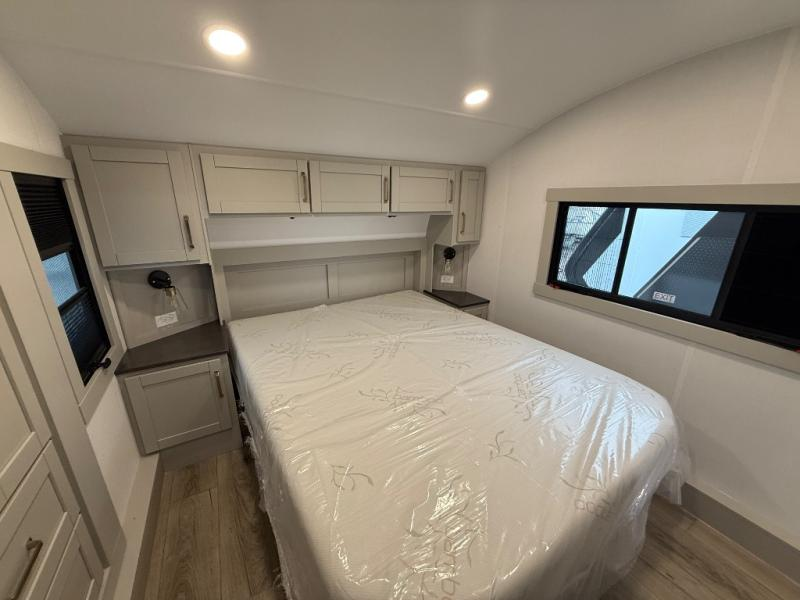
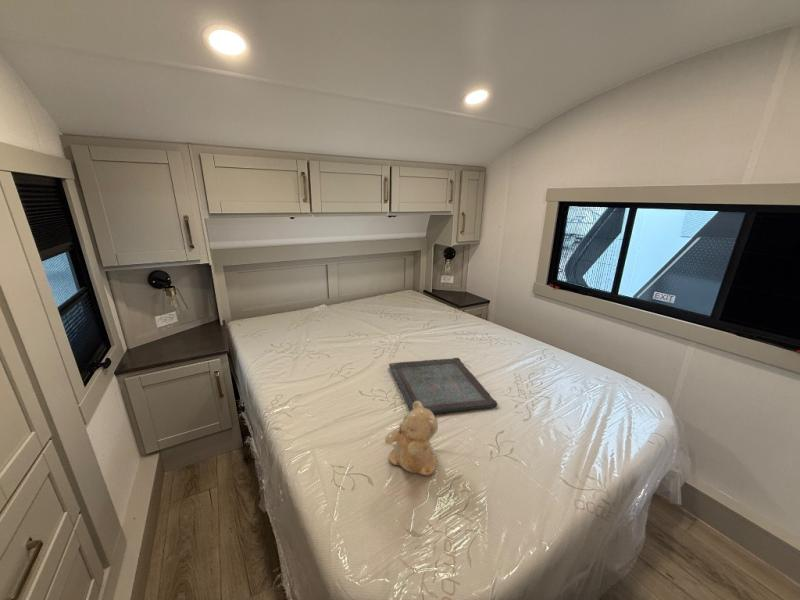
+ serving tray [388,357,499,415]
+ teddy bear [384,401,439,477]
